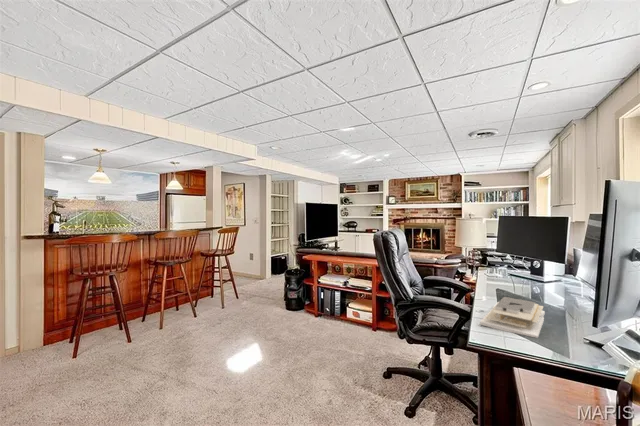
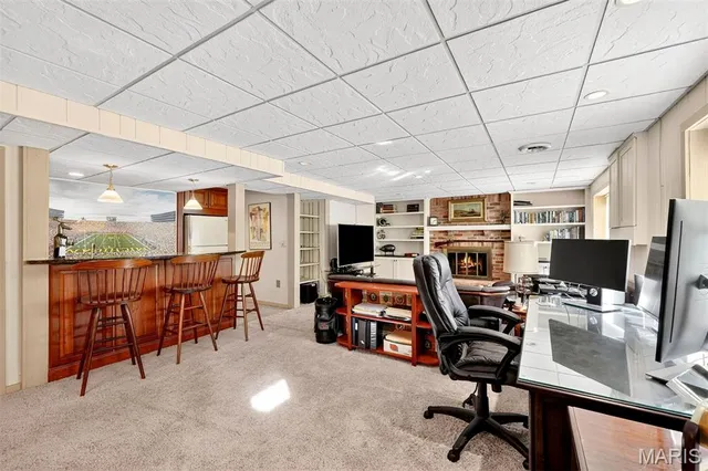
- architectural model [479,296,546,339]
